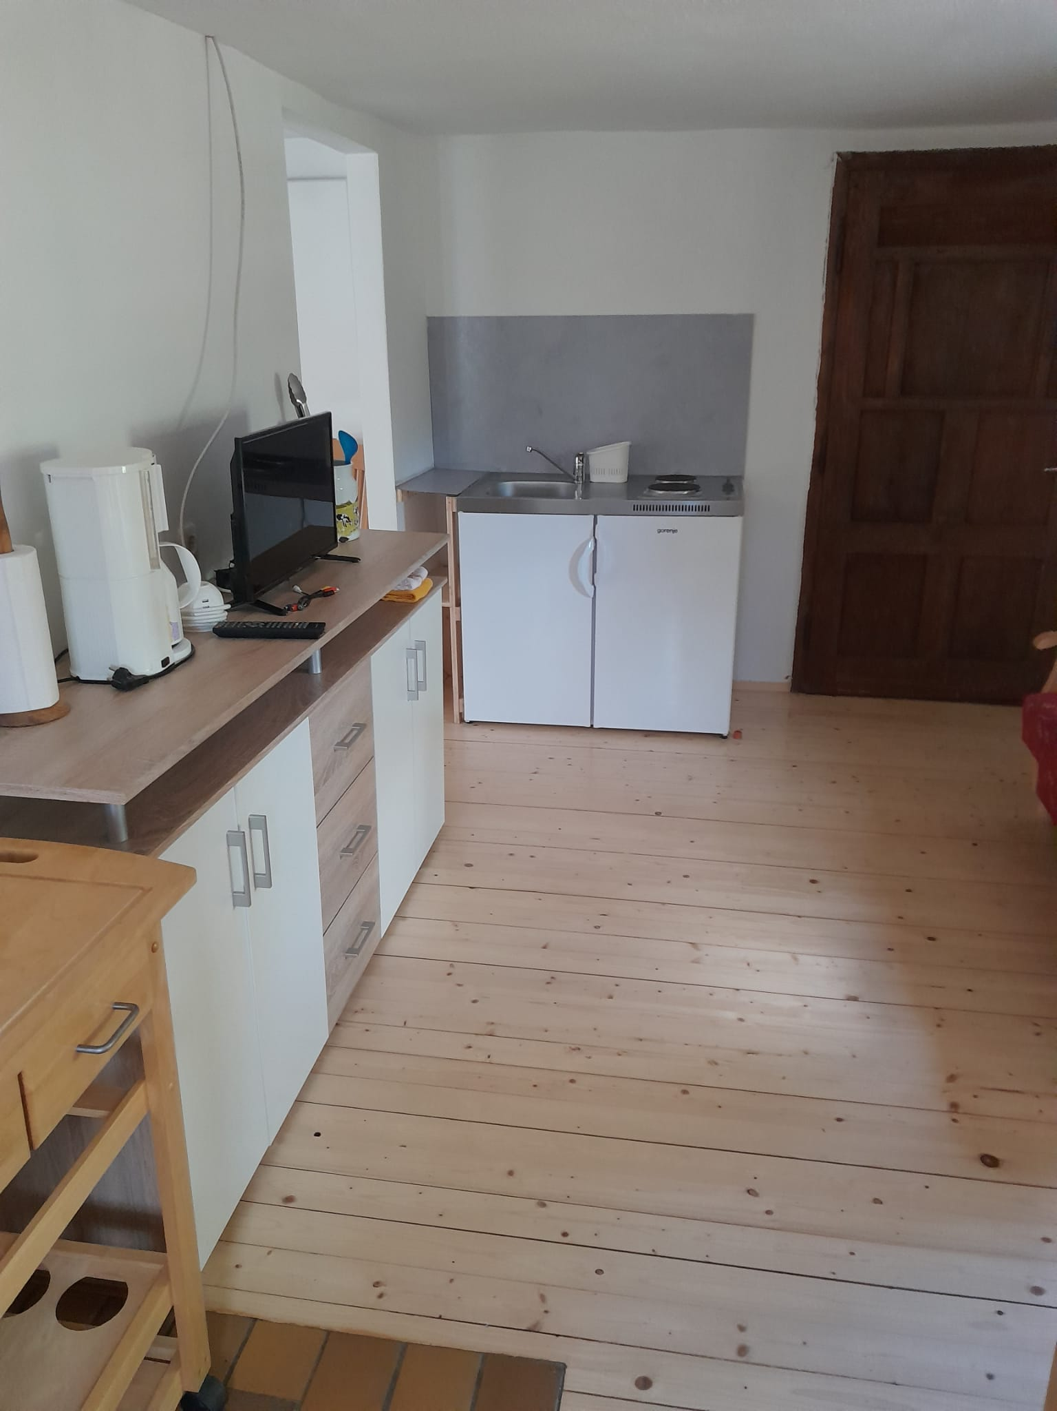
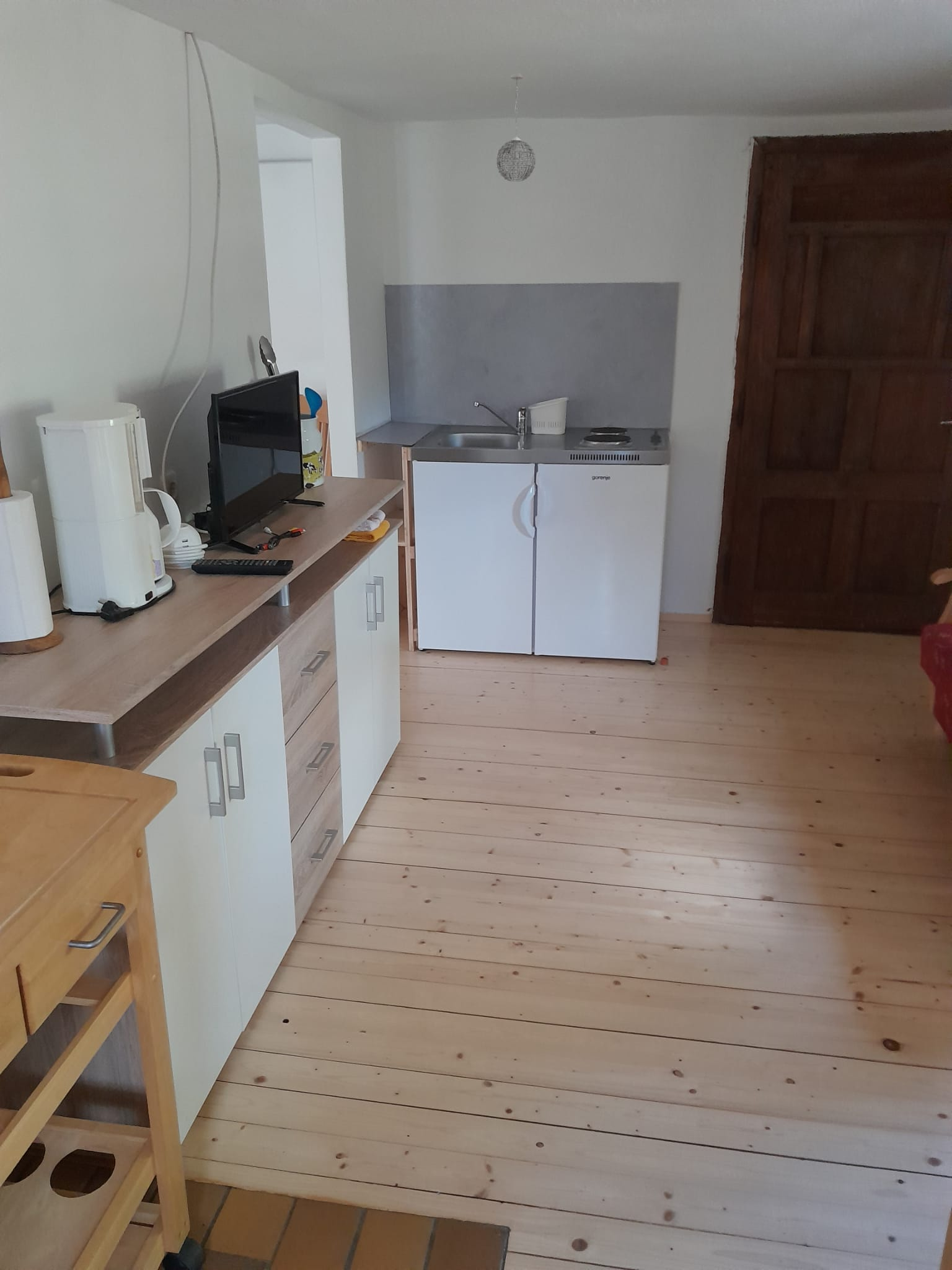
+ pendant light [496,72,536,182]
